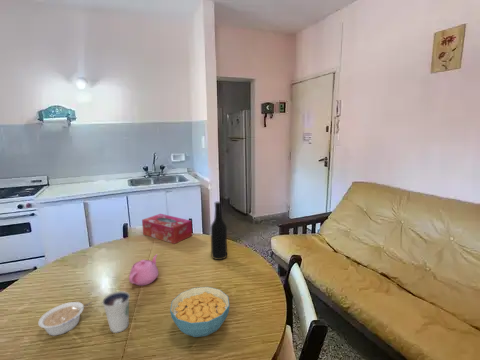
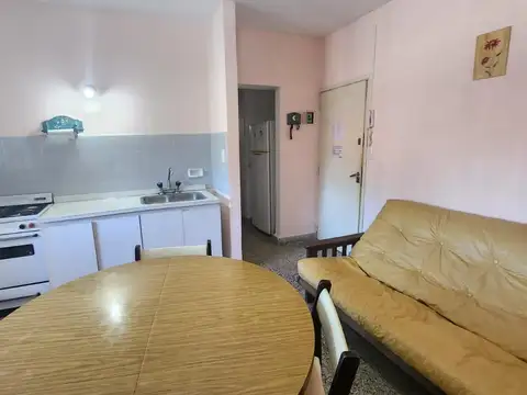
- teapot [128,254,159,286]
- legume [37,300,93,337]
- bottle [210,200,228,261]
- tissue box [141,213,193,245]
- dixie cup [101,290,131,334]
- cereal bowl [169,286,230,338]
